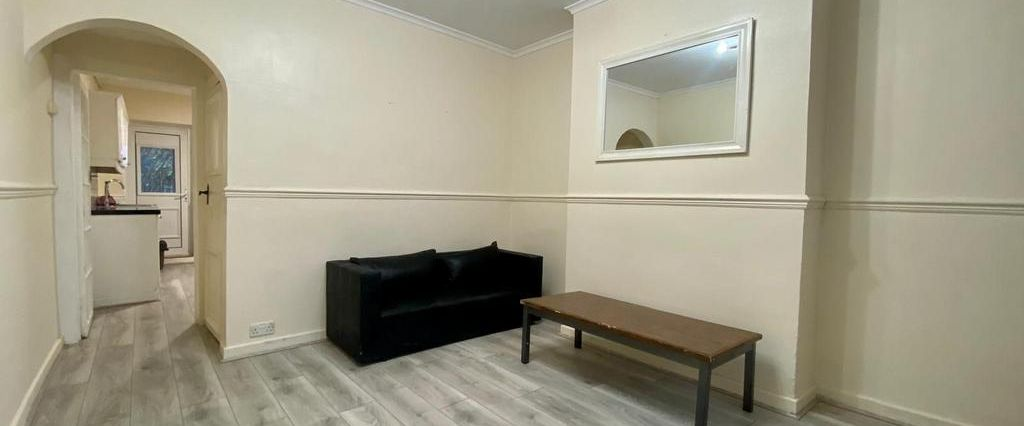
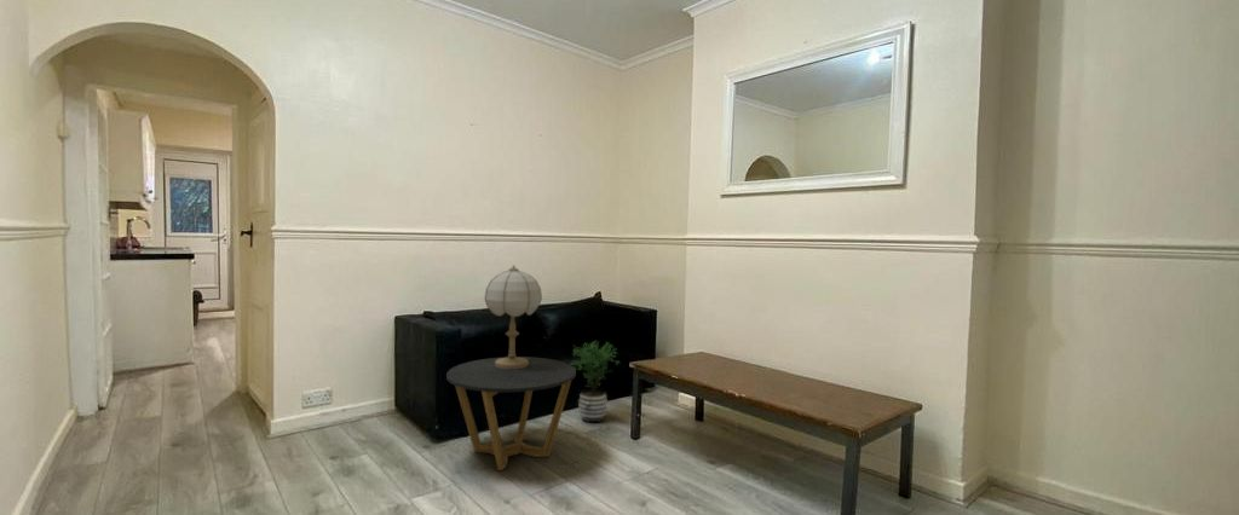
+ potted plant [567,338,620,423]
+ side table [445,355,577,471]
+ table lamp [483,264,543,369]
